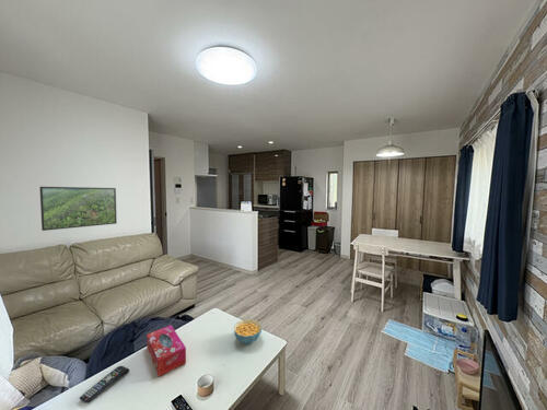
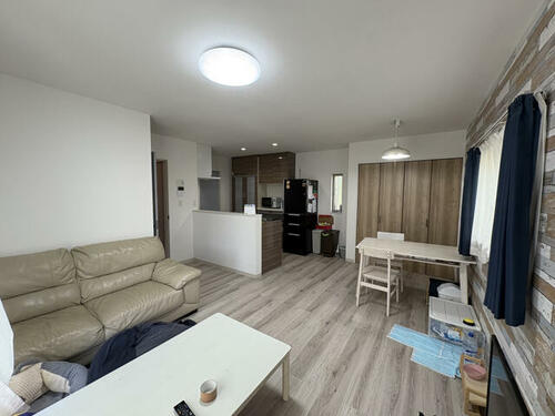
- cereal bowl [233,318,263,344]
- tissue box [146,324,187,378]
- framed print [38,186,118,232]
- remote control [79,365,130,405]
